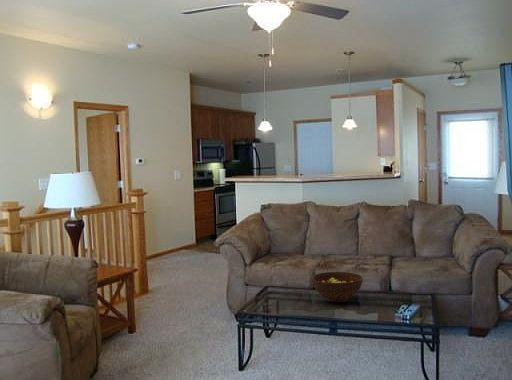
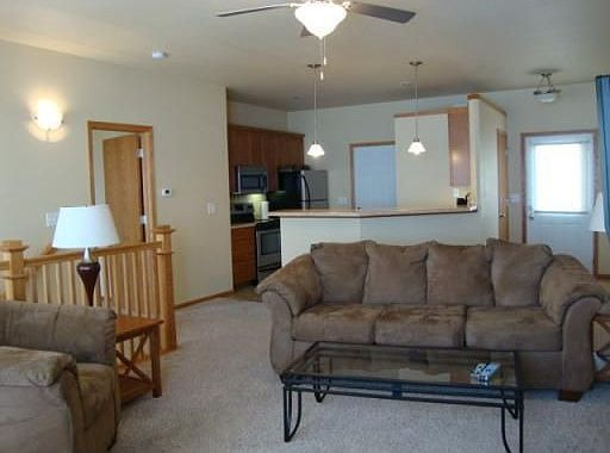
- fruit bowl [310,271,364,303]
